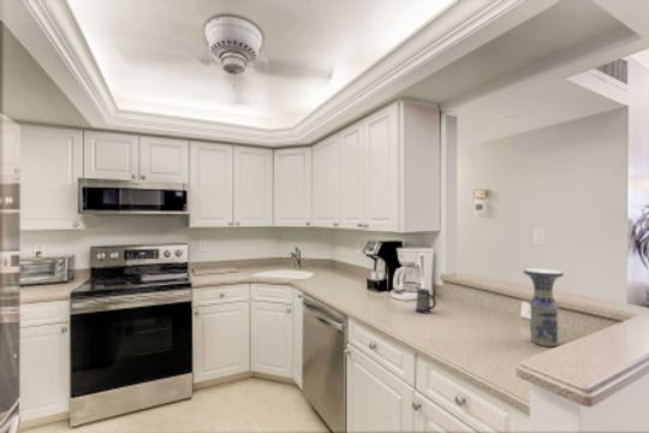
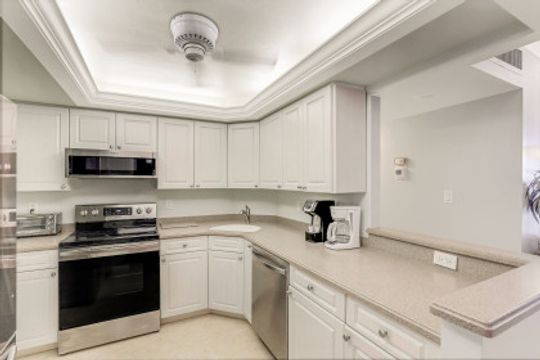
- vase [522,267,565,348]
- mug [415,287,437,314]
